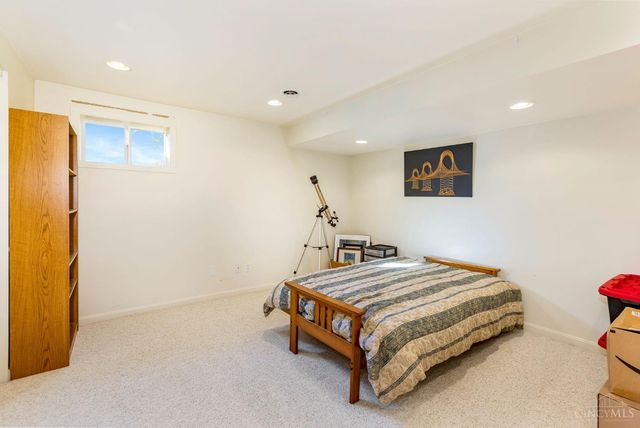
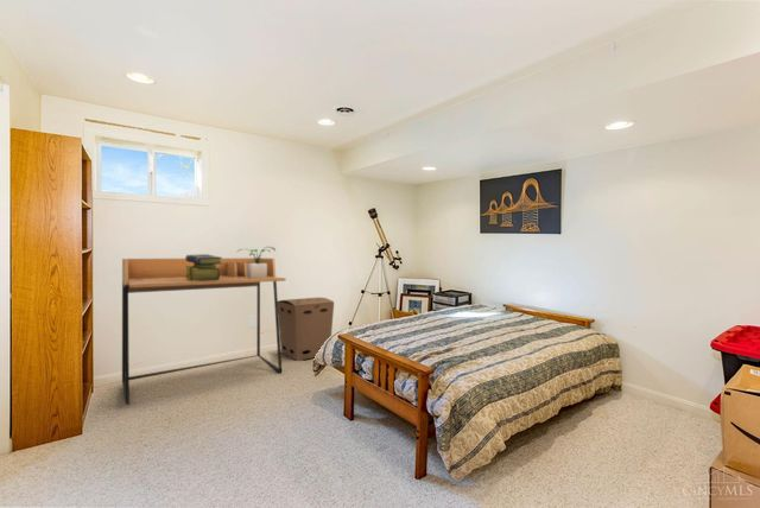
+ stack of books [184,253,223,281]
+ potted plant [236,246,277,279]
+ desk [121,256,286,406]
+ cardboard box [278,297,335,362]
